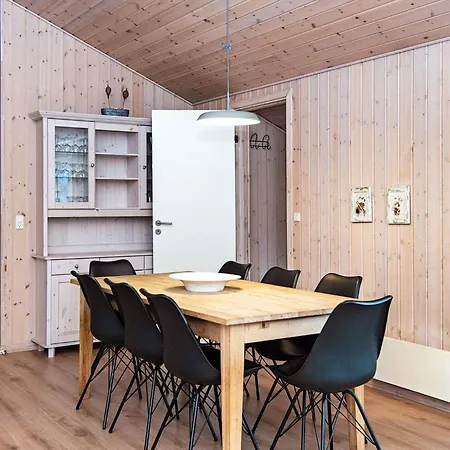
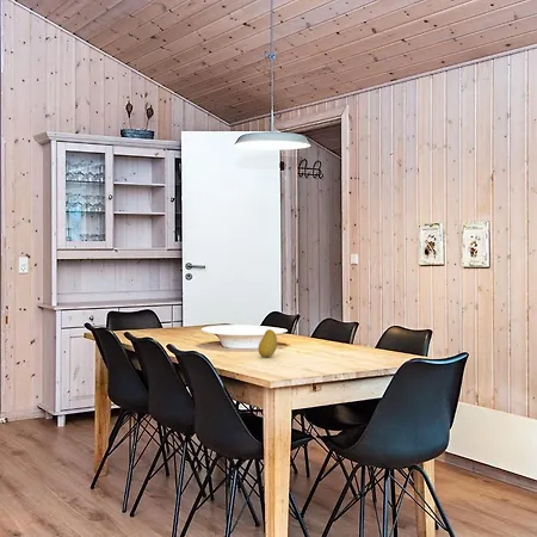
+ fruit [258,328,278,358]
